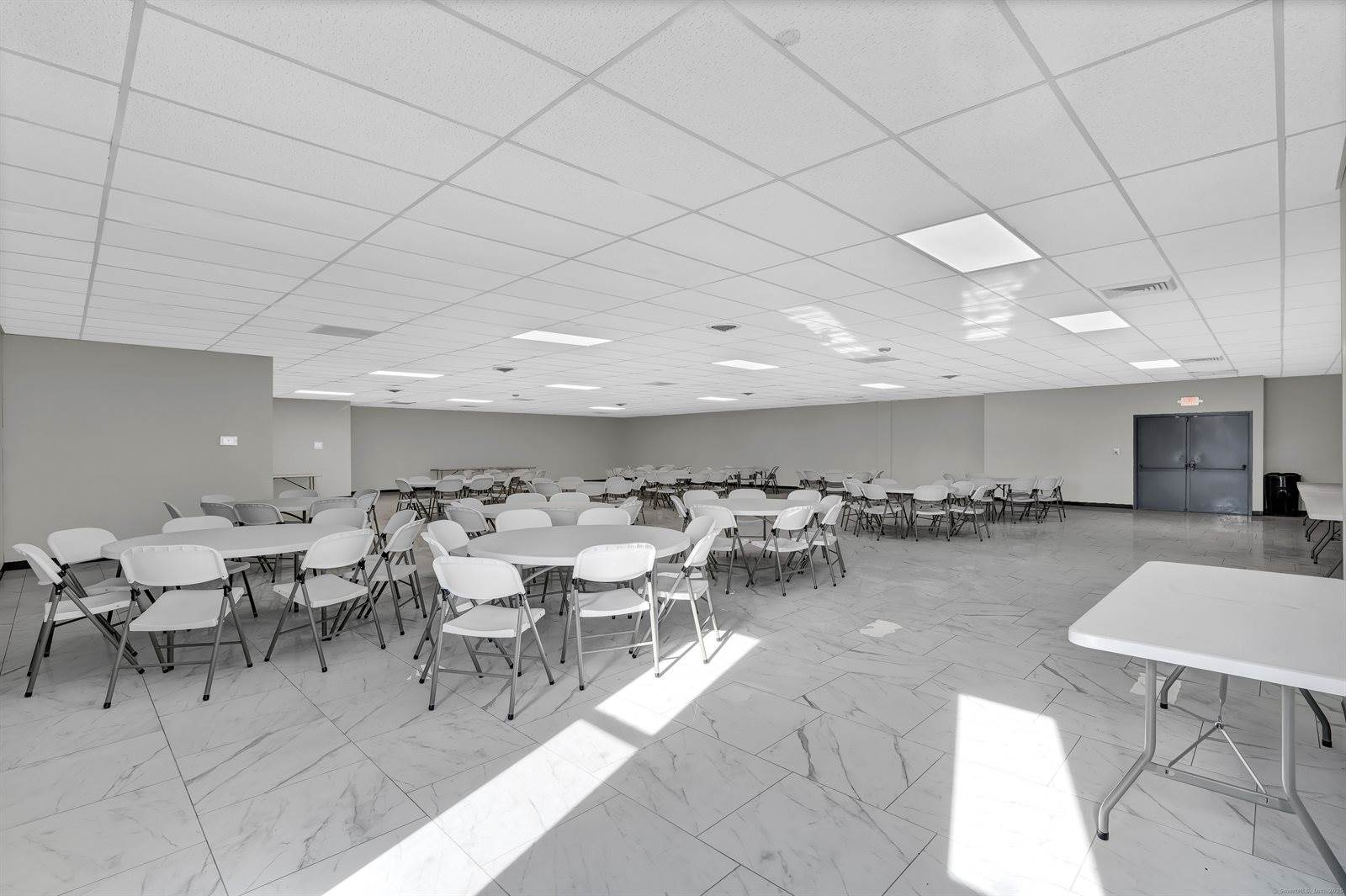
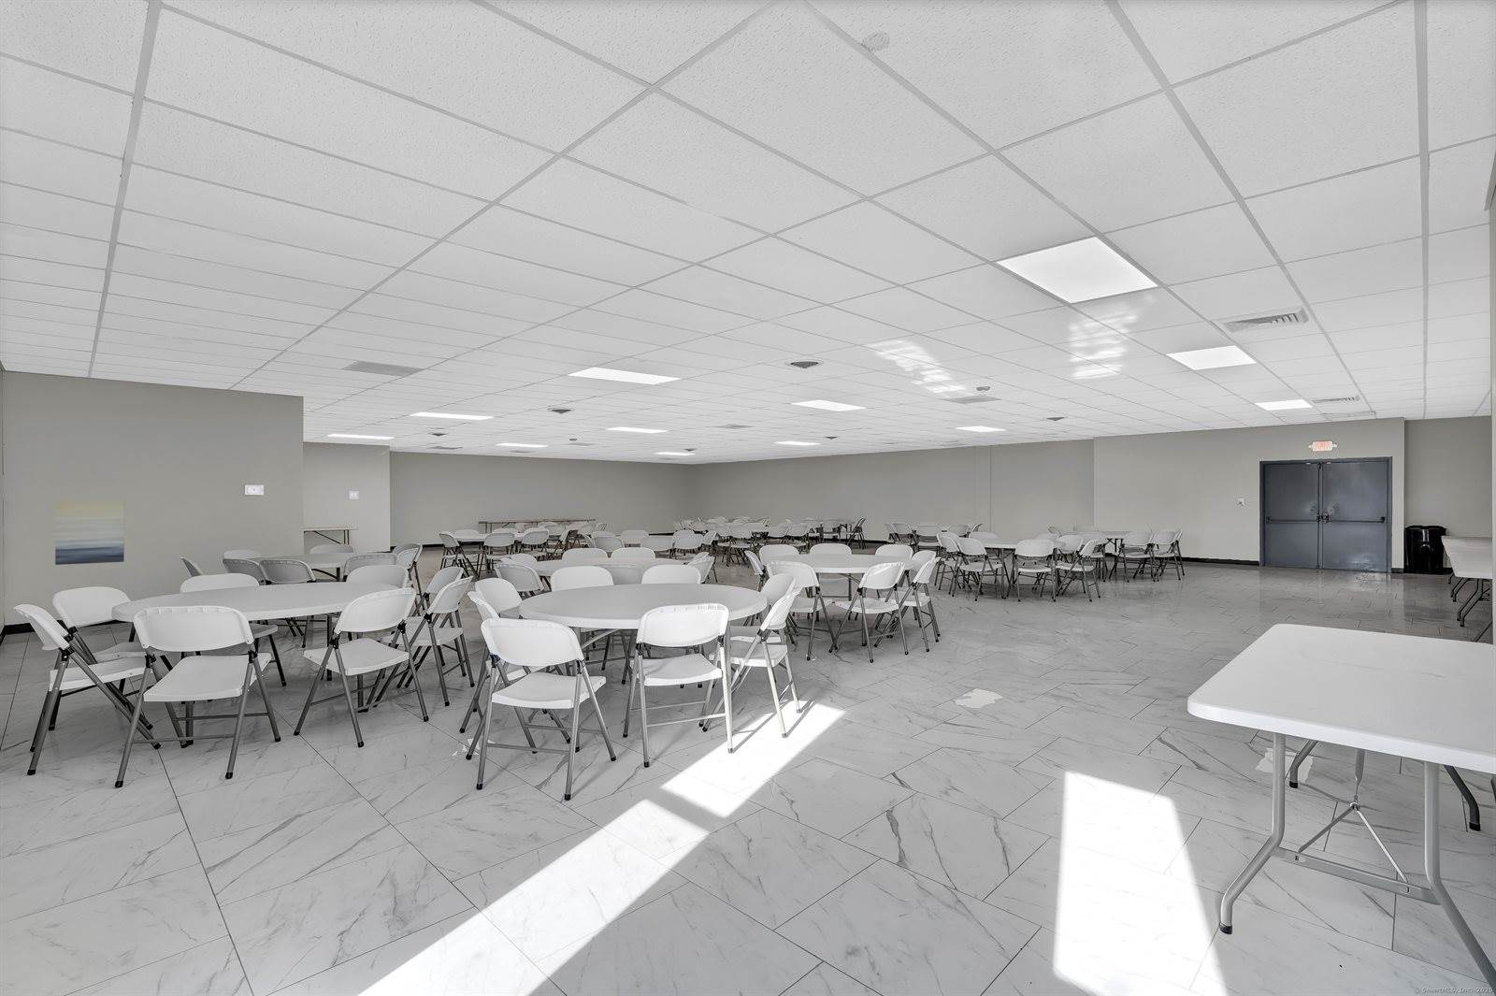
+ wall art [54,501,126,566]
